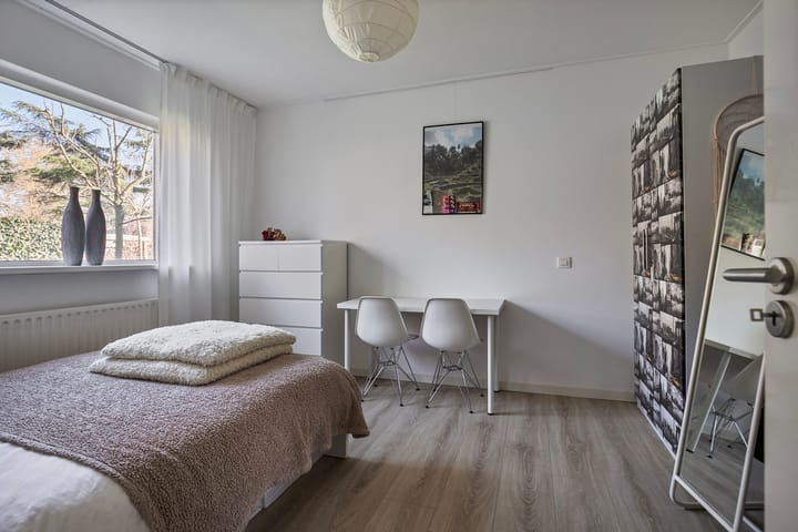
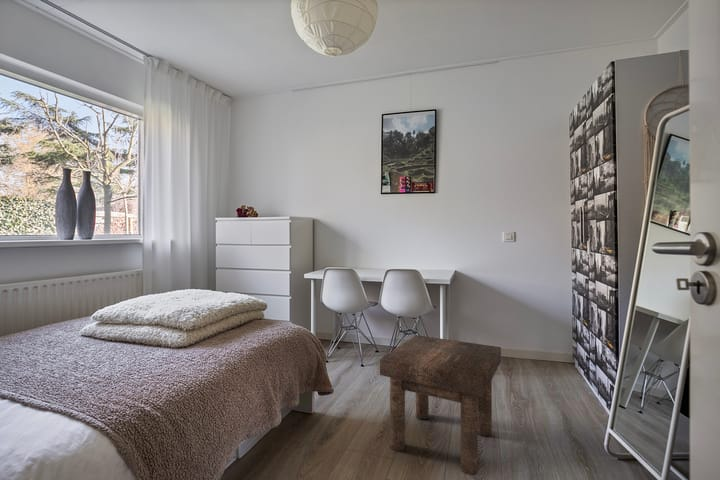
+ stool [379,334,502,476]
